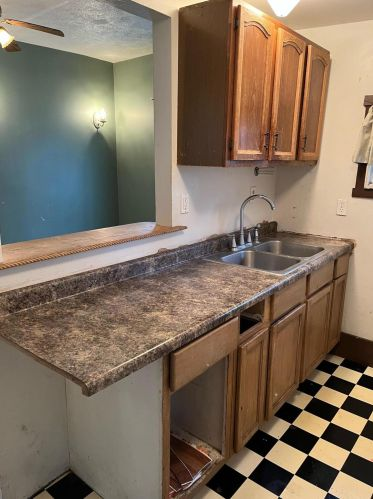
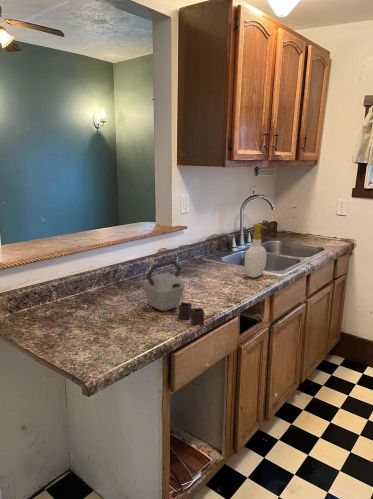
+ soap bottle [244,223,268,278]
+ kettle [142,259,205,326]
